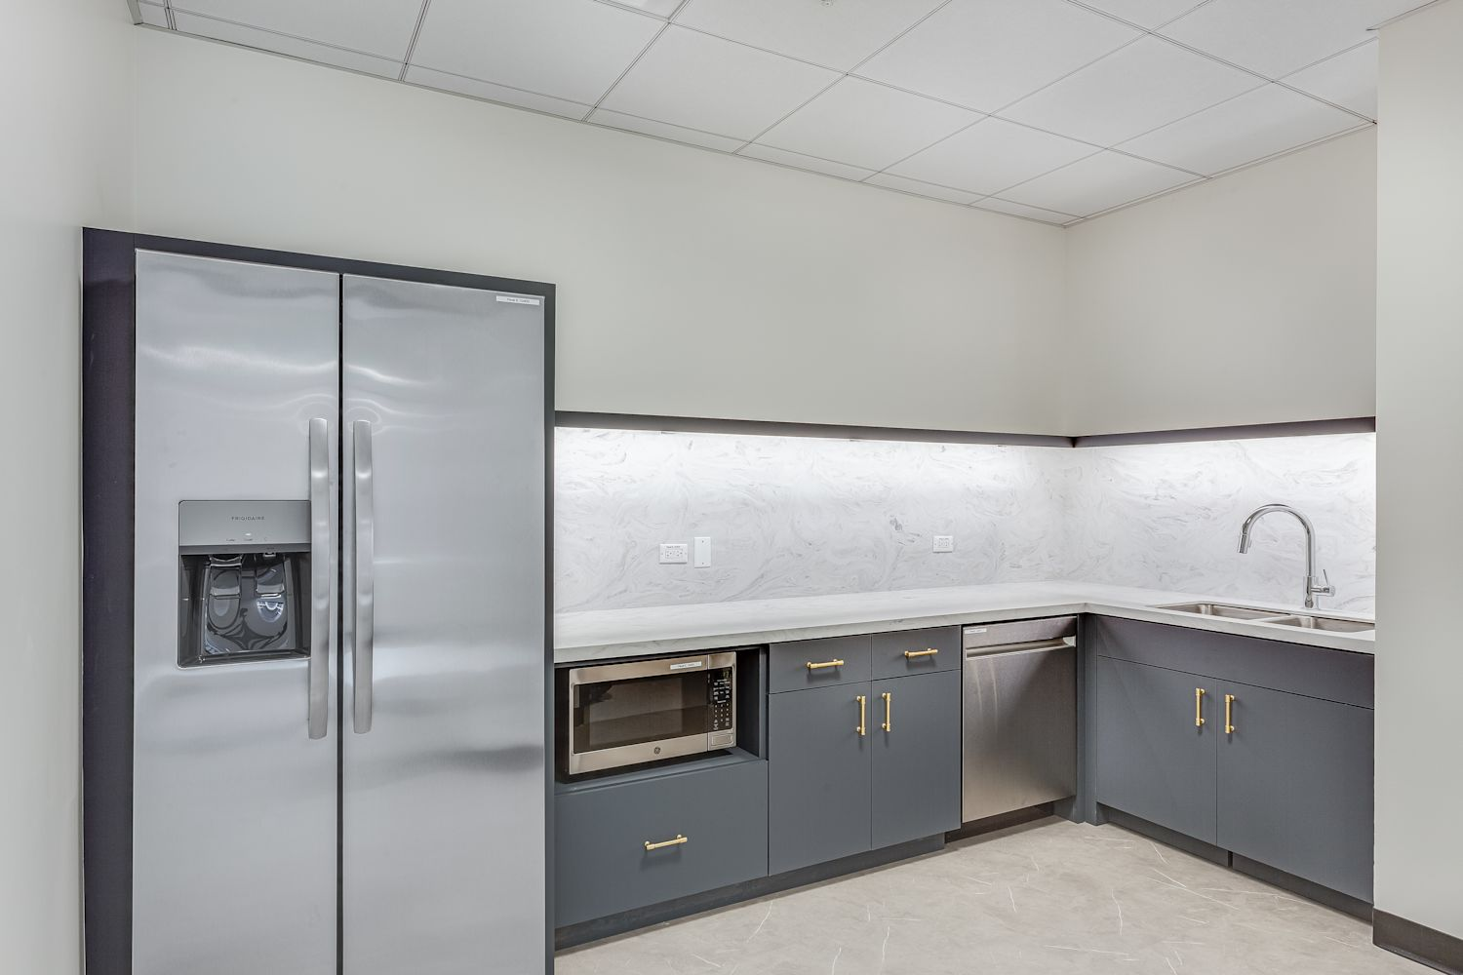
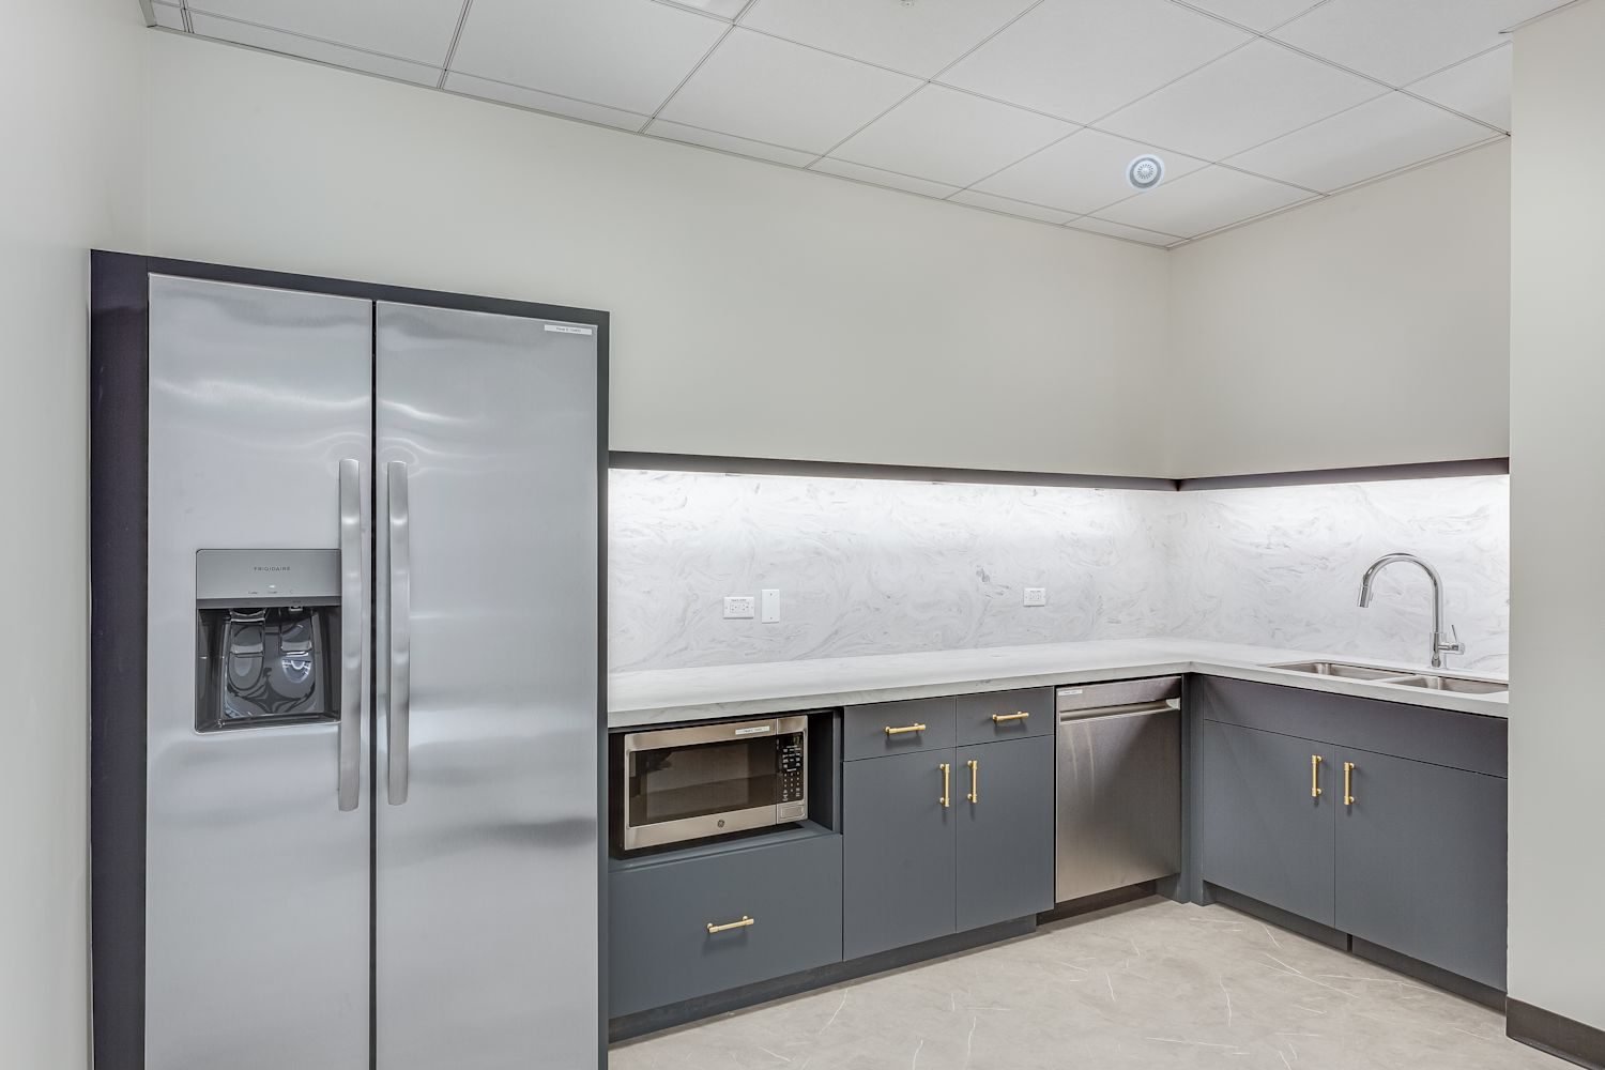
+ smoke detector [1125,153,1167,192]
